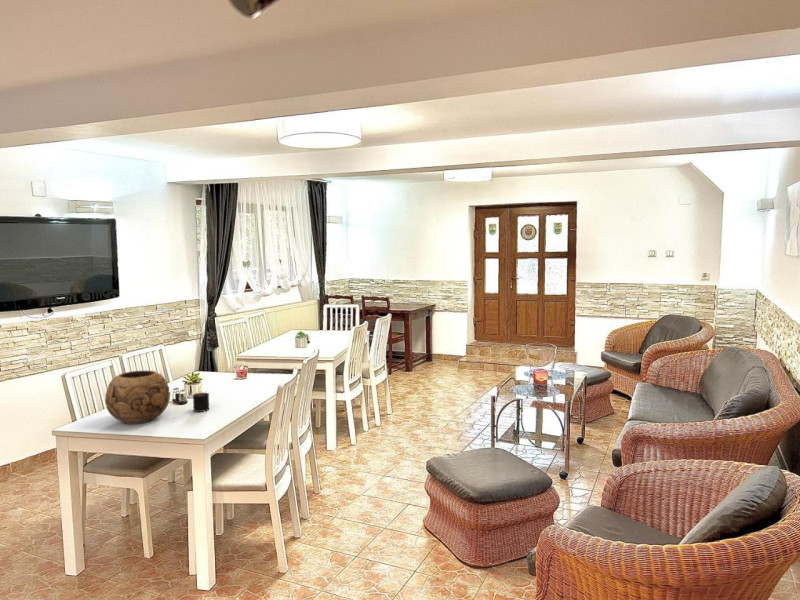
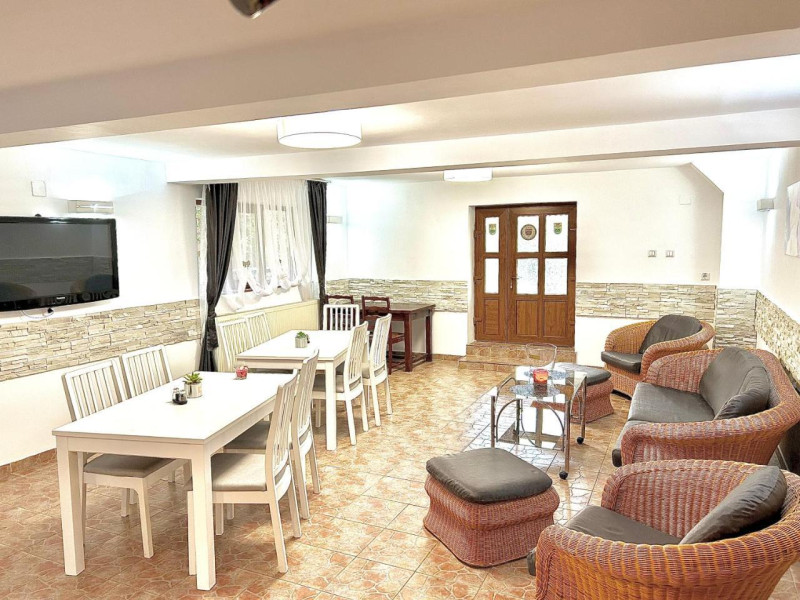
- candle [191,392,210,413]
- decorative bowl [104,370,171,425]
